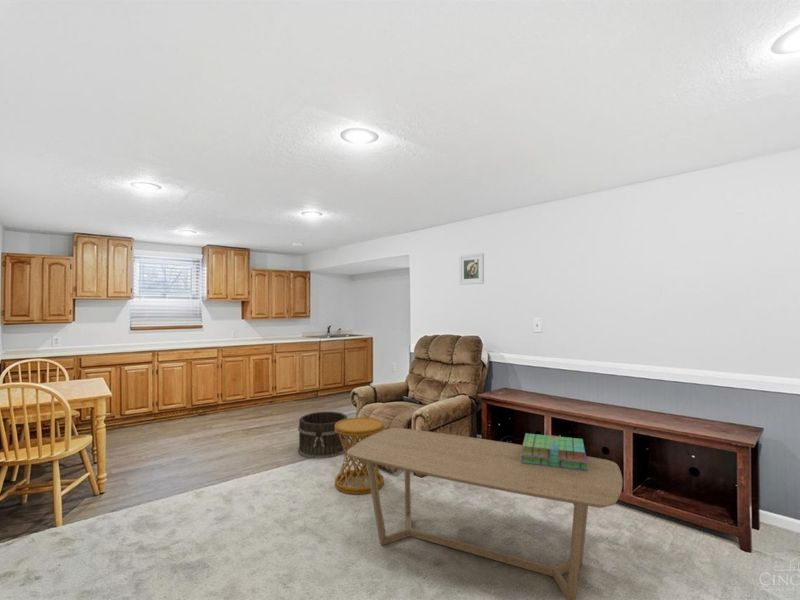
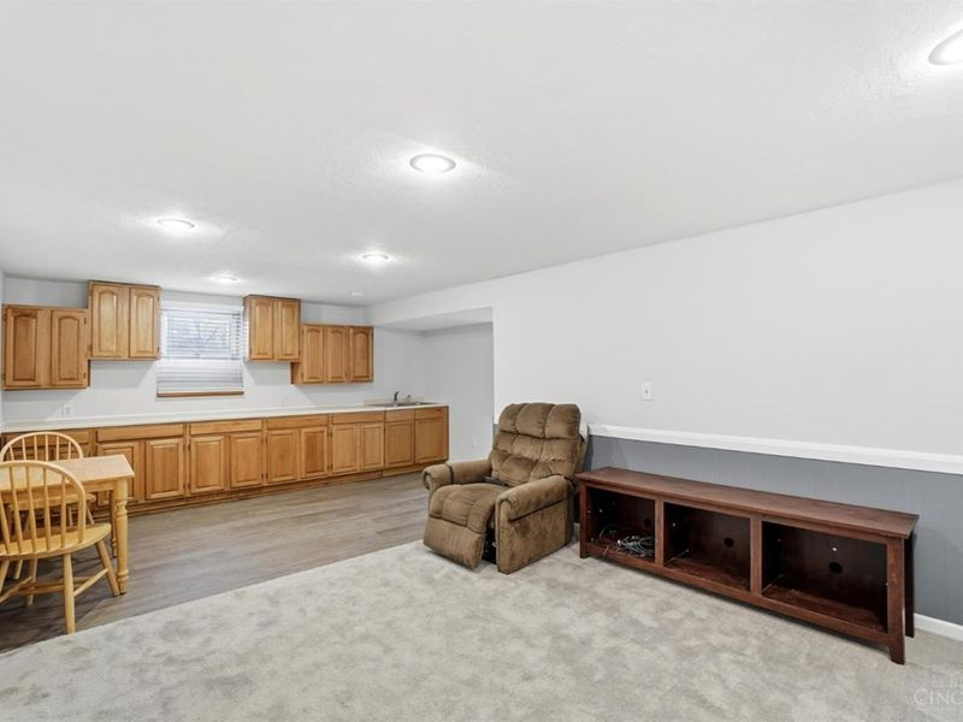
- bucket [297,411,349,459]
- coffee table [346,427,623,600]
- stack of books [521,432,588,471]
- side table [334,416,385,496]
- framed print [458,252,485,286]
